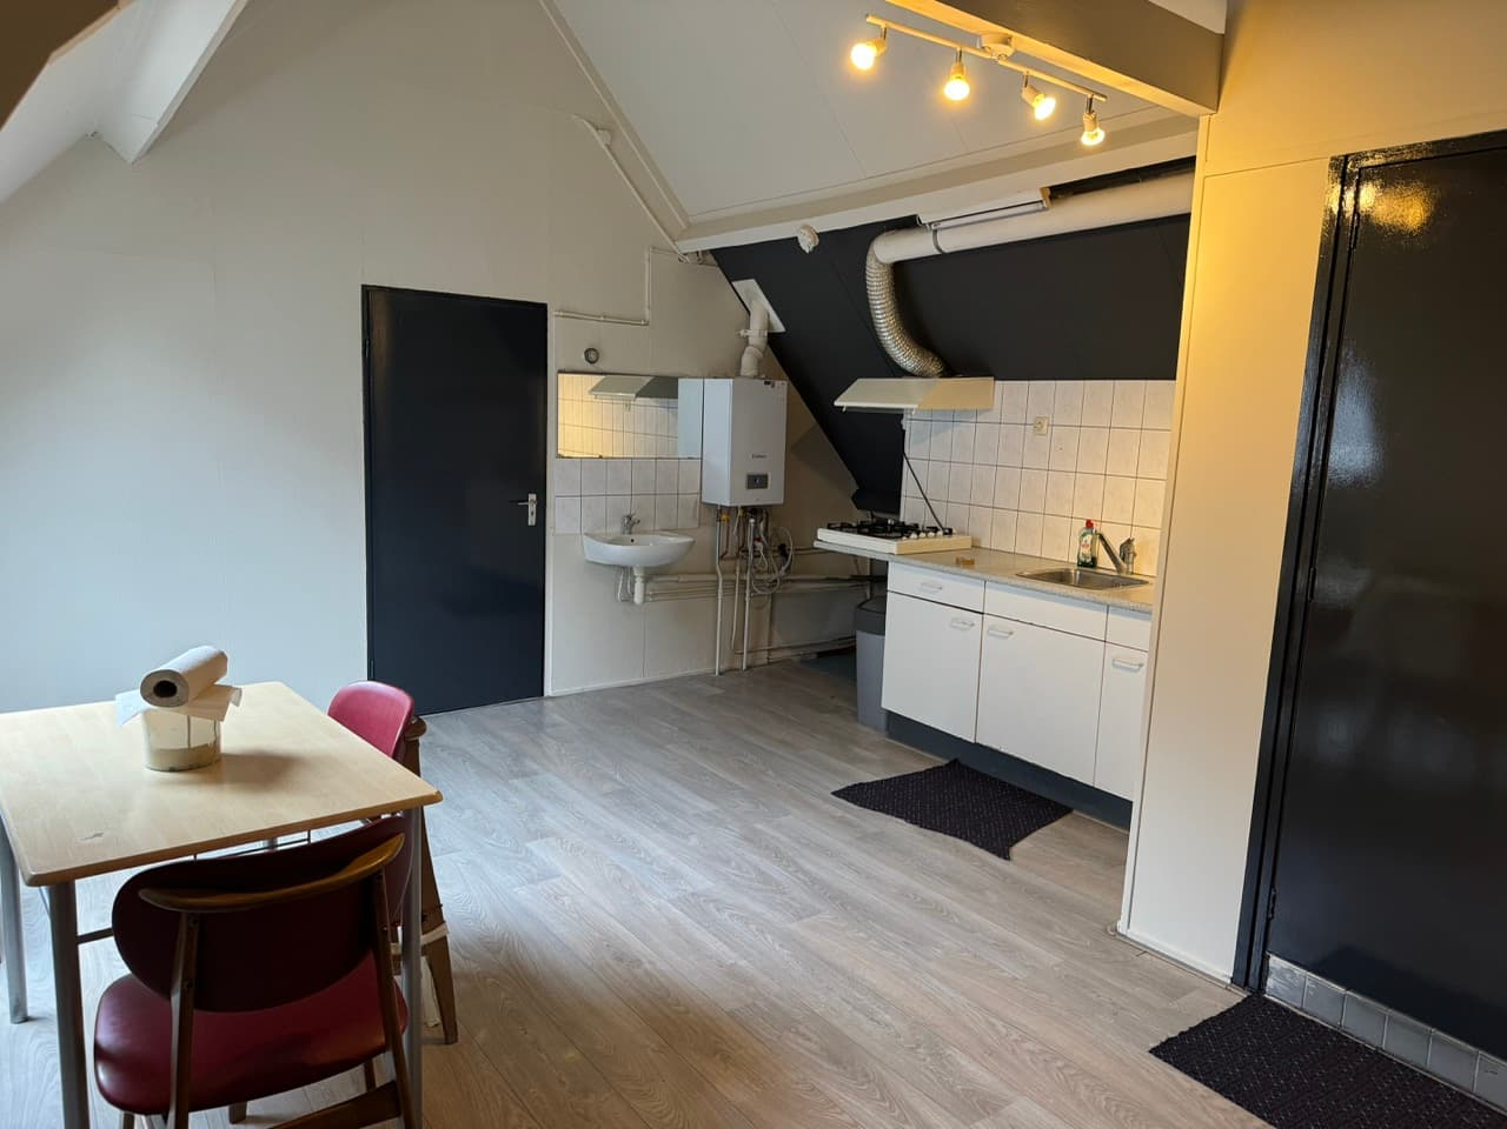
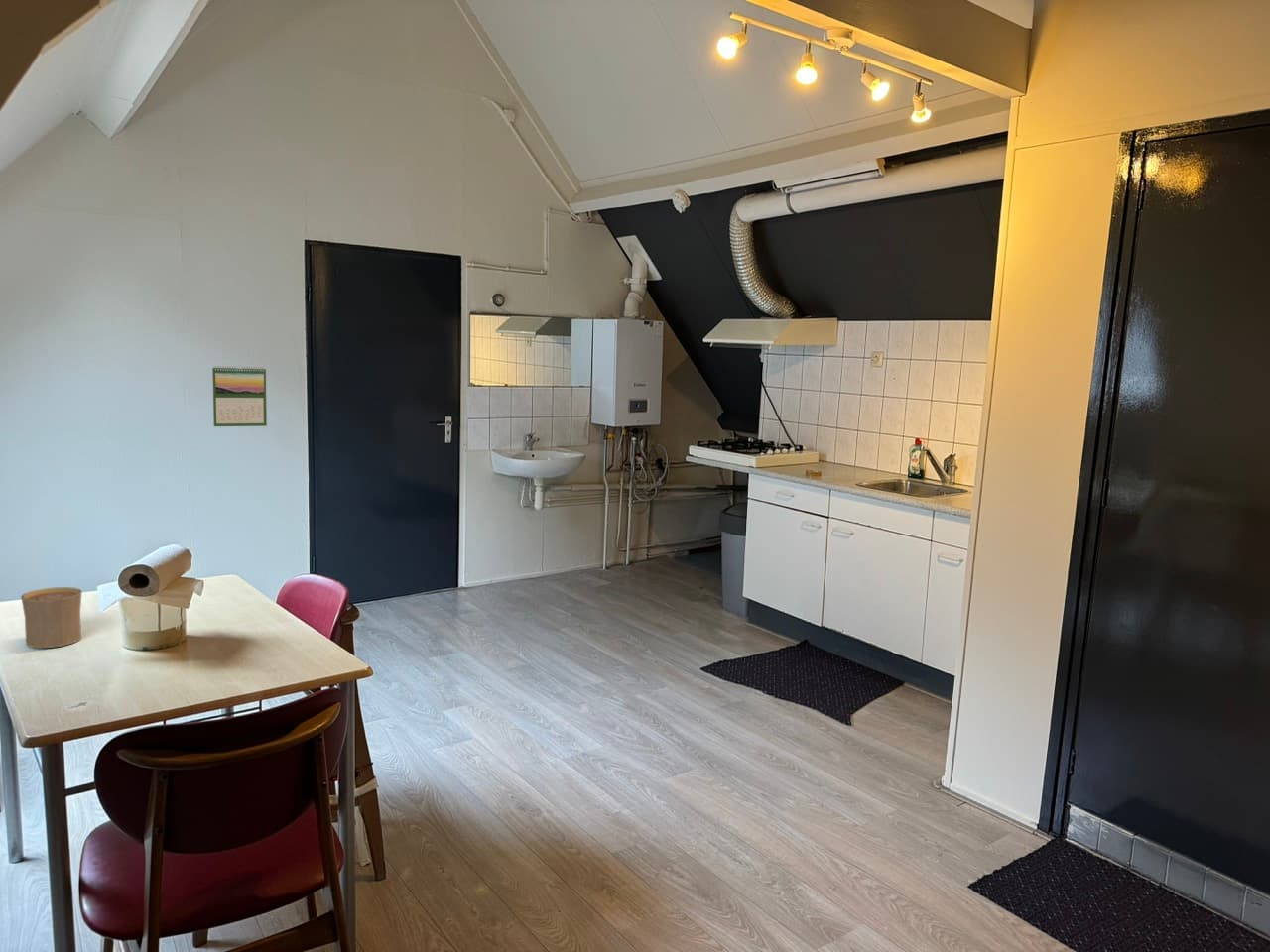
+ calendar [211,365,268,427]
+ cup [20,586,83,649]
